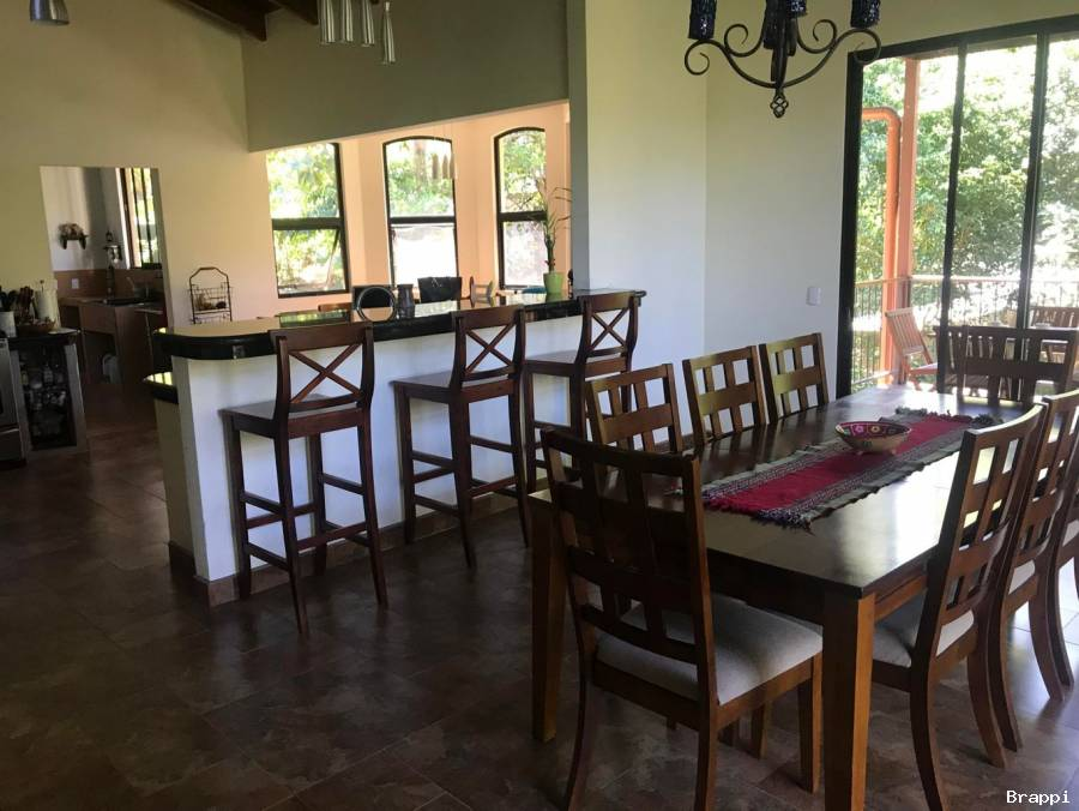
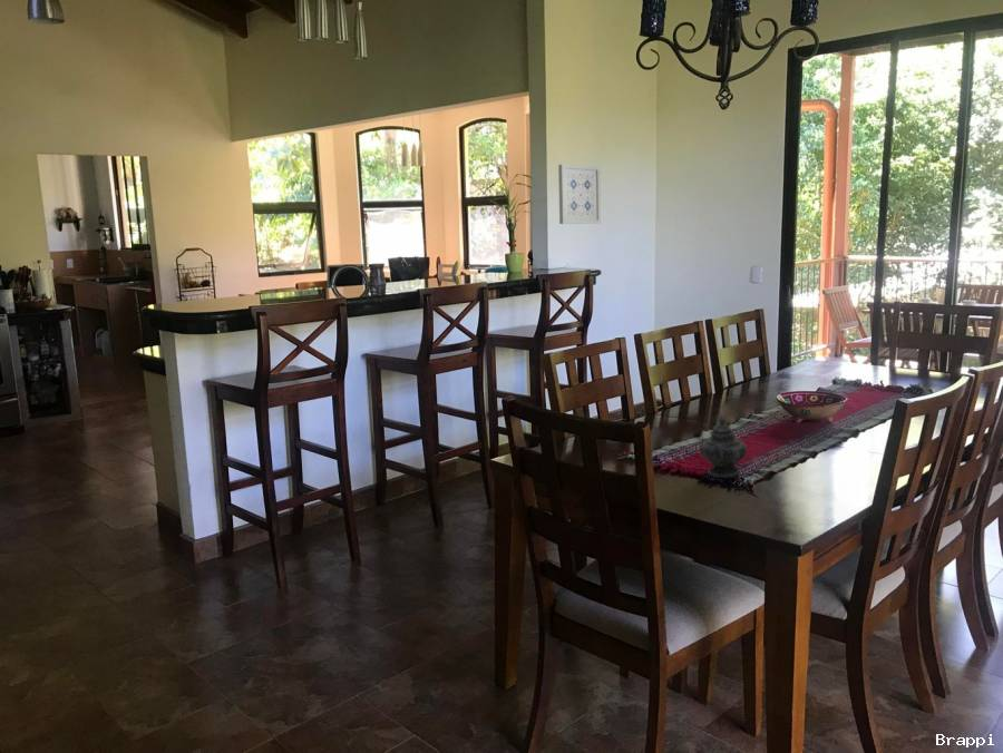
+ wall art [557,164,602,225]
+ teapot [699,413,748,479]
